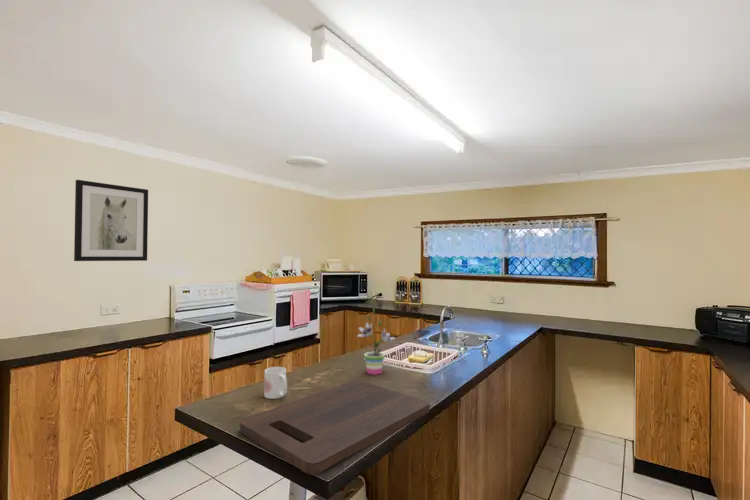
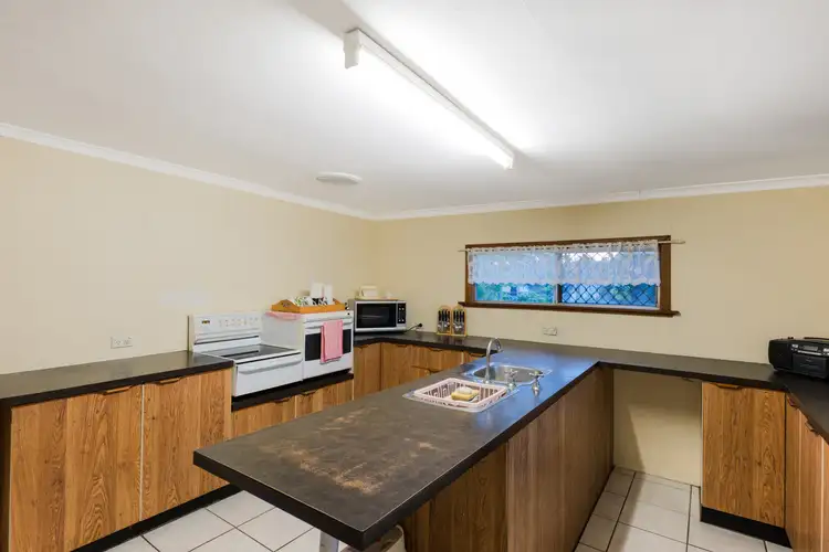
- cutting board [239,379,431,476]
- wall art [73,179,149,262]
- potted plant [357,307,395,376]
- mug [263,366,288,400]
